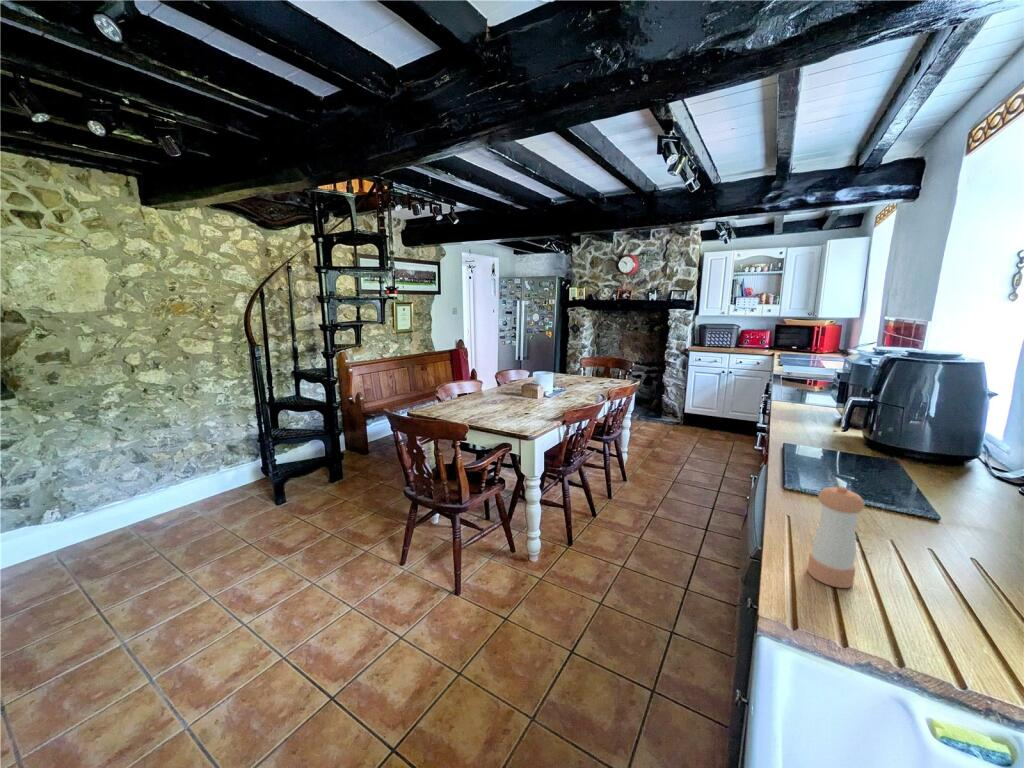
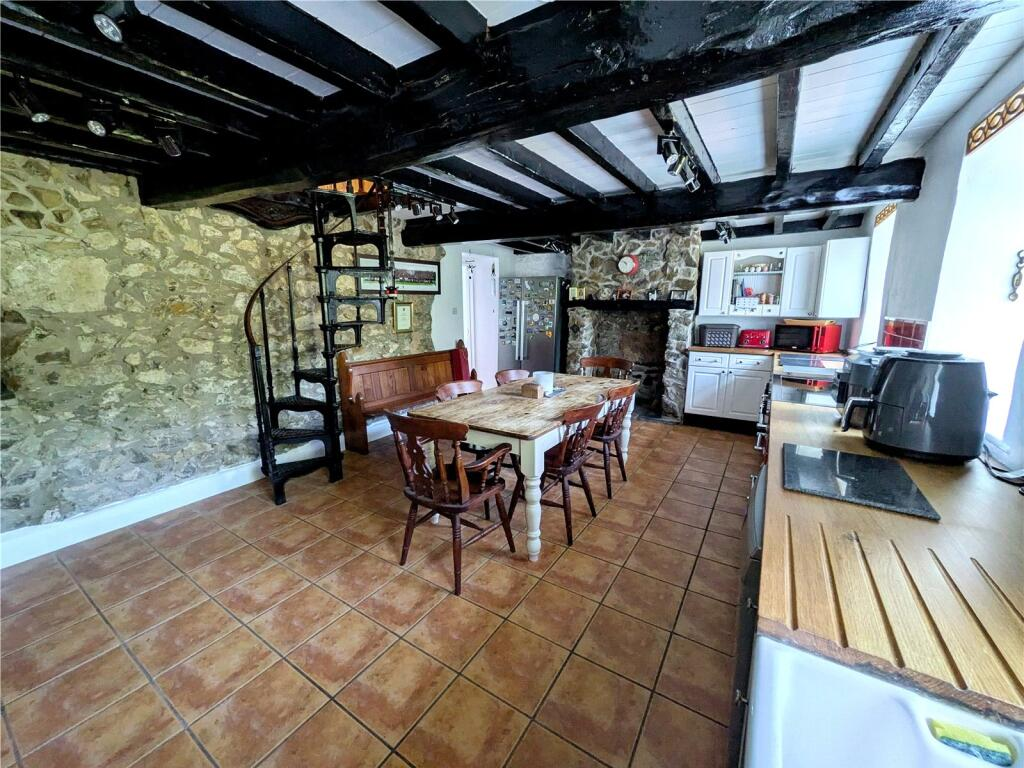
- pepper shaker [807,485,866,589]
